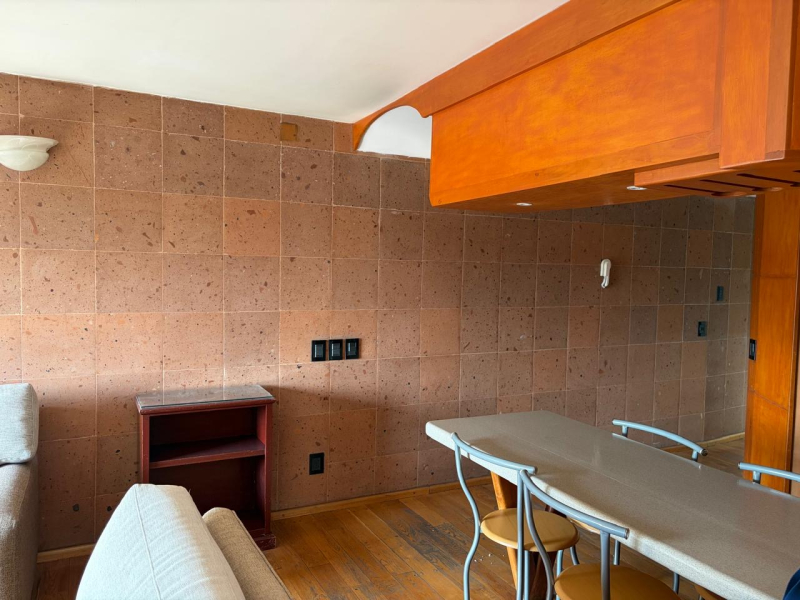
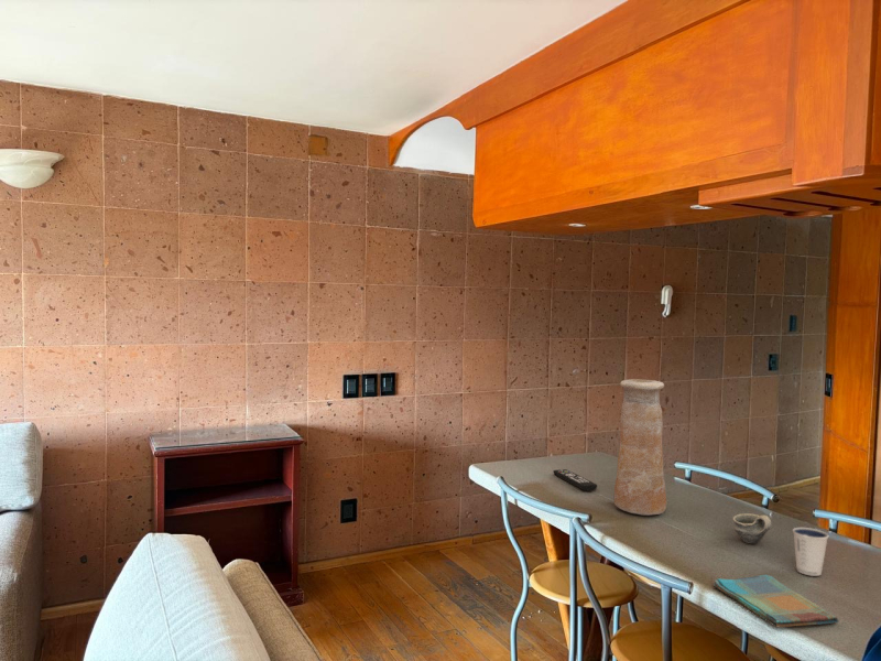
+ dish towel [713,574,839,628]
+ dixie cup [792,527,829,577]
+ vase [613,378,667,517]
+ cup [732,512,772,545]
+ remote control [552,468,598,491]
